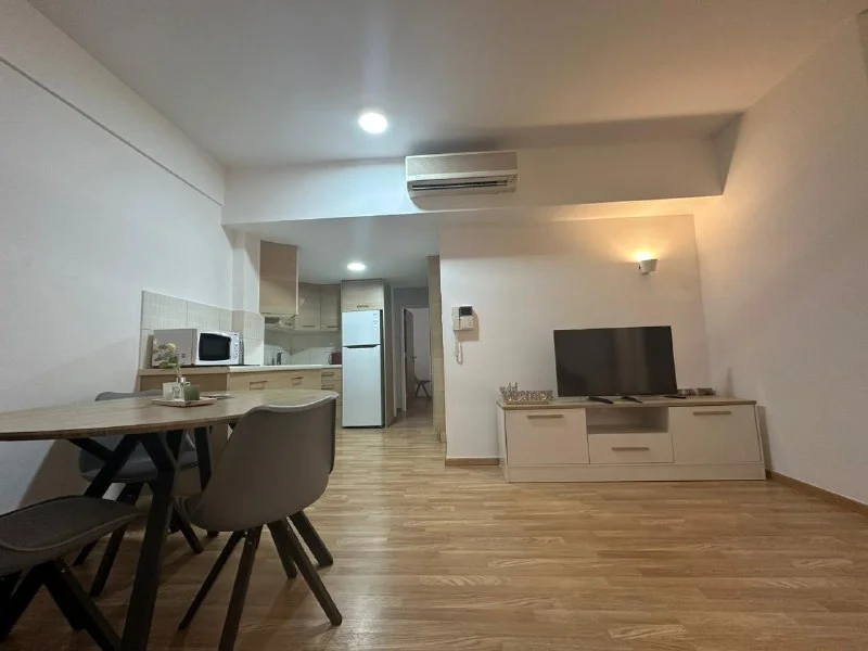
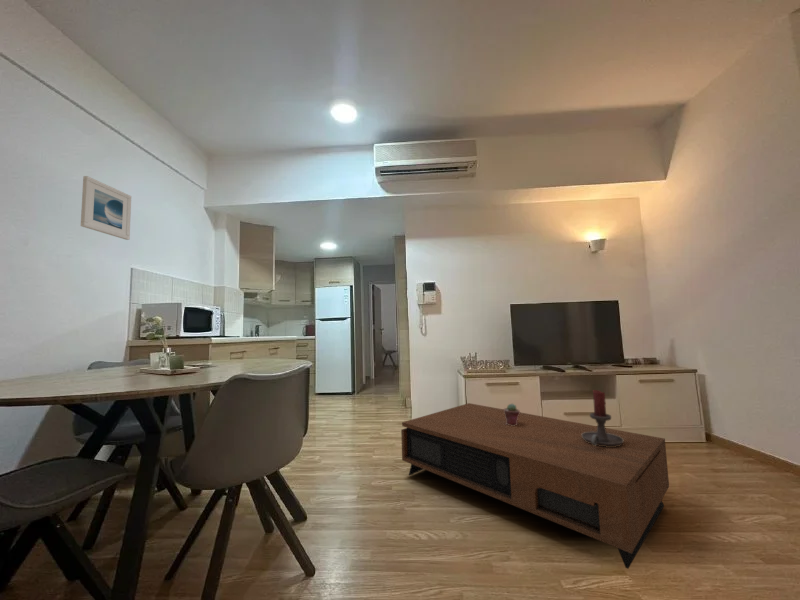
+ potted succulent [503,403,521,426]
+ candle holder [581,389,624,447]
+ coffee table [400,402,670,570]
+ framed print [80,175,132,241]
